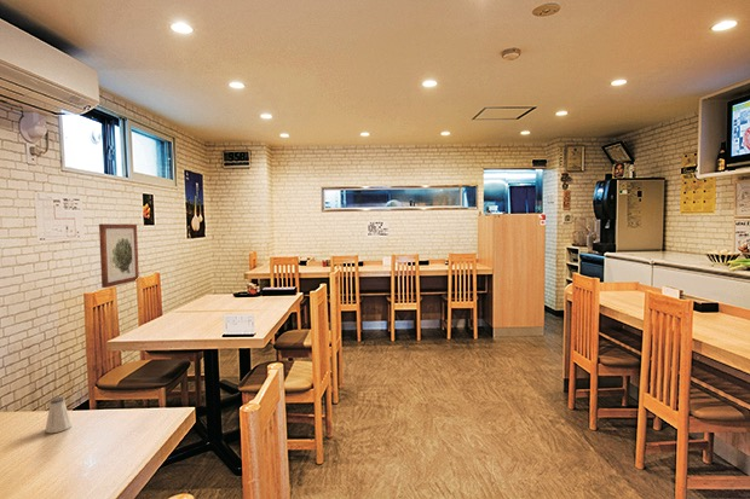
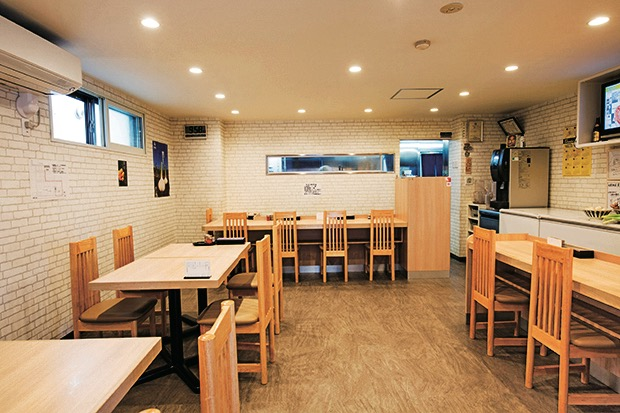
- saltshaker [44,396,73,434]
- wall art [98,222,140,289]
